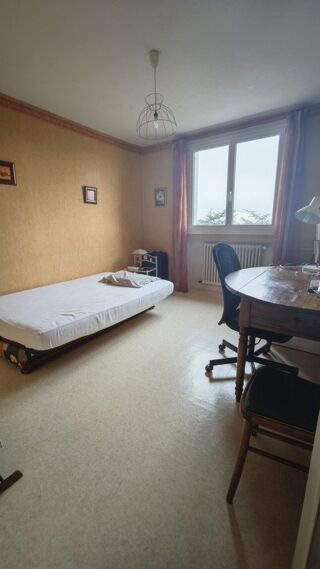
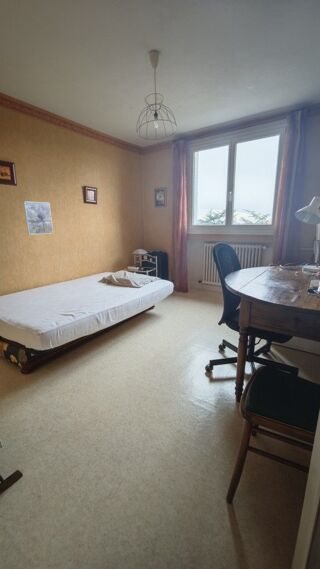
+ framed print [23,201,54,236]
